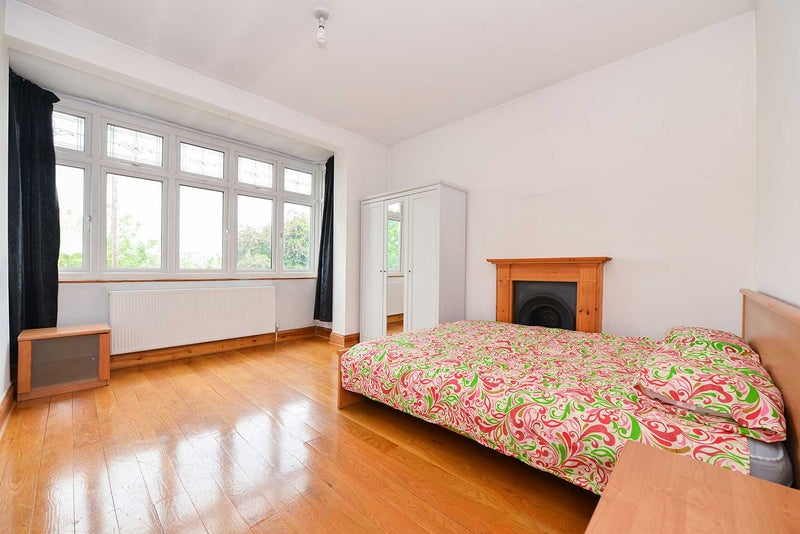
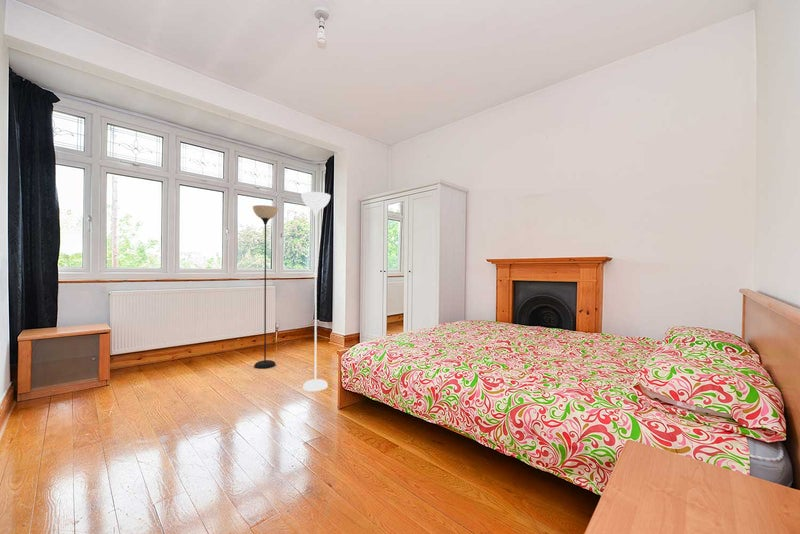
+ floor lamp [252,191,331,392]
